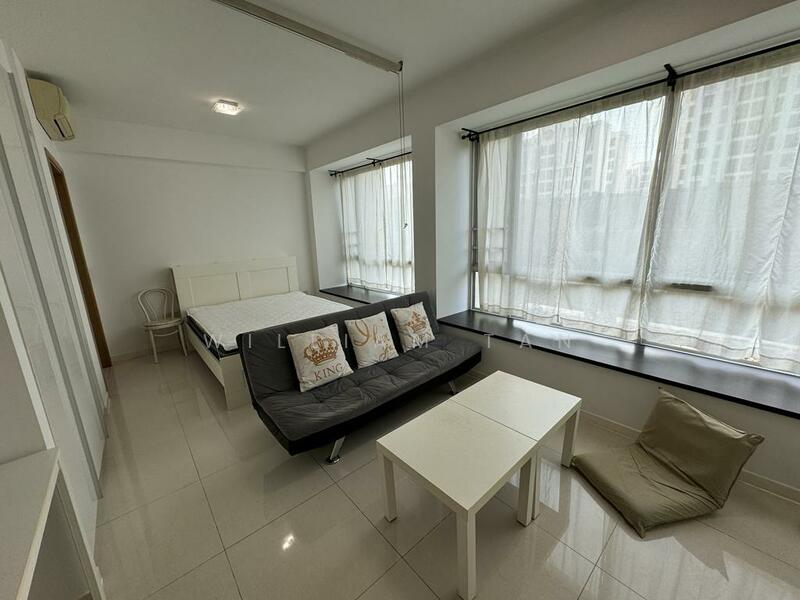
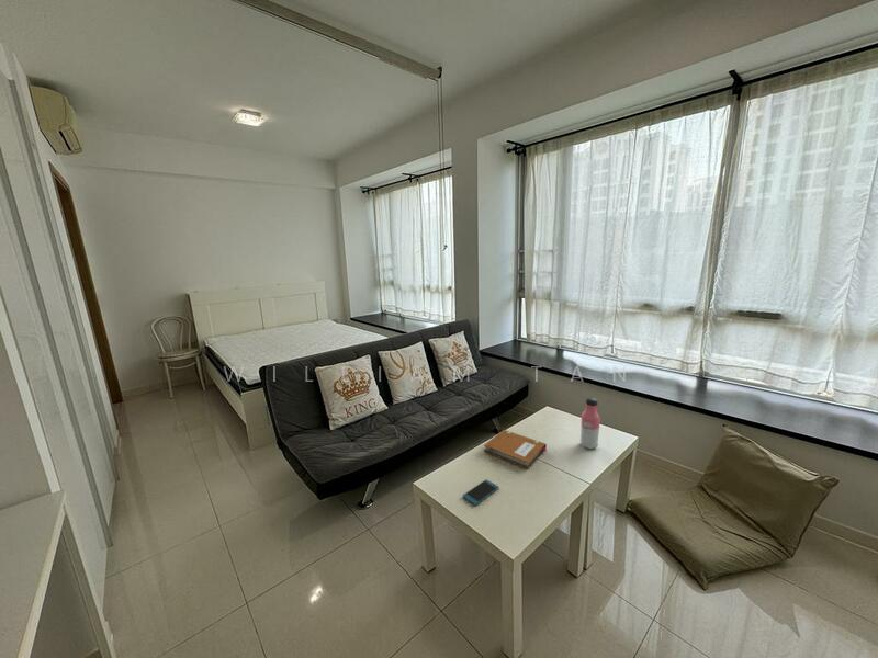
+ smartphone [462,478,500,507]
+ notebook [483,429,548,469]
+ water bottle [579,396,601,451]
